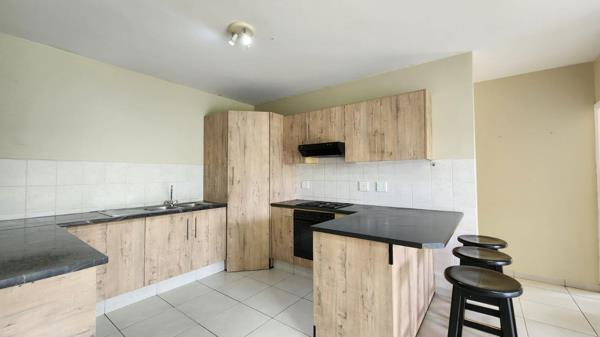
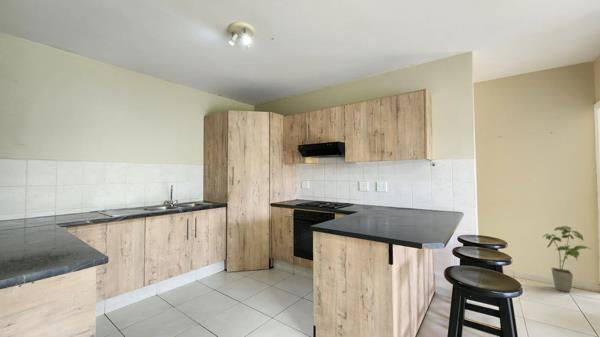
+ house plant [542,225,593,293]
